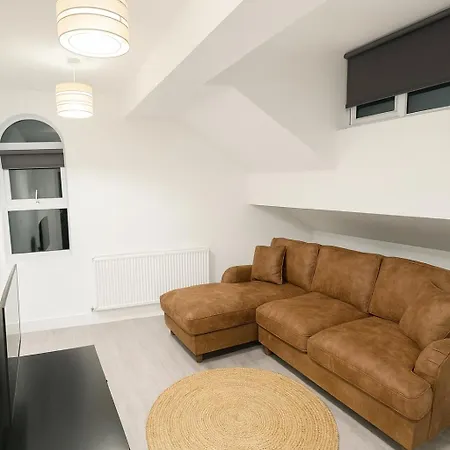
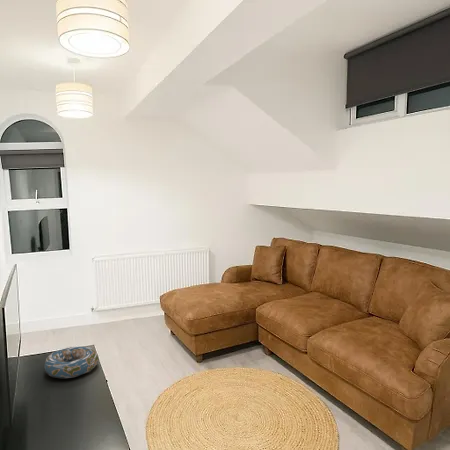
+ decorative bowl [43,345,100,379]
